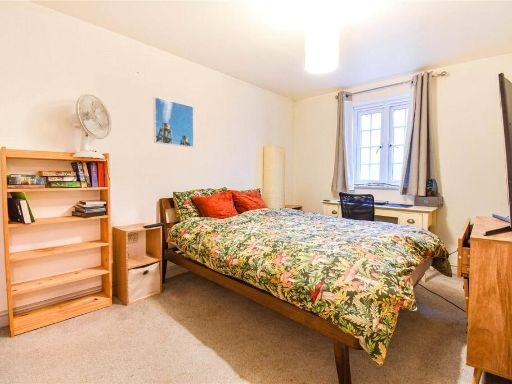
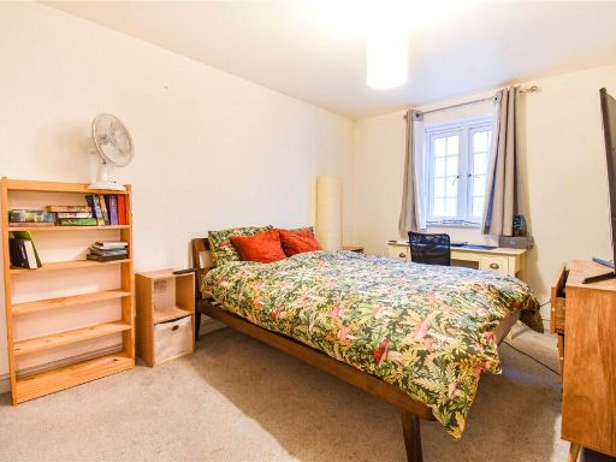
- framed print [152,96,195,148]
